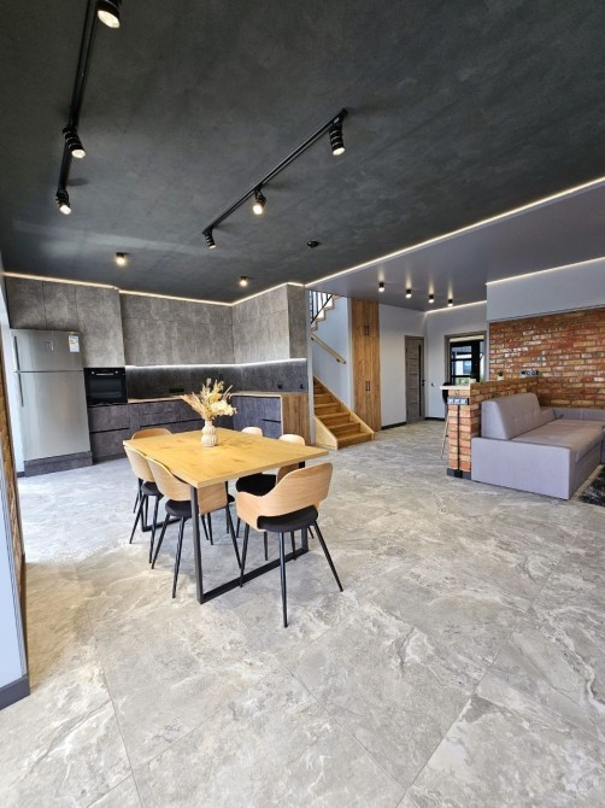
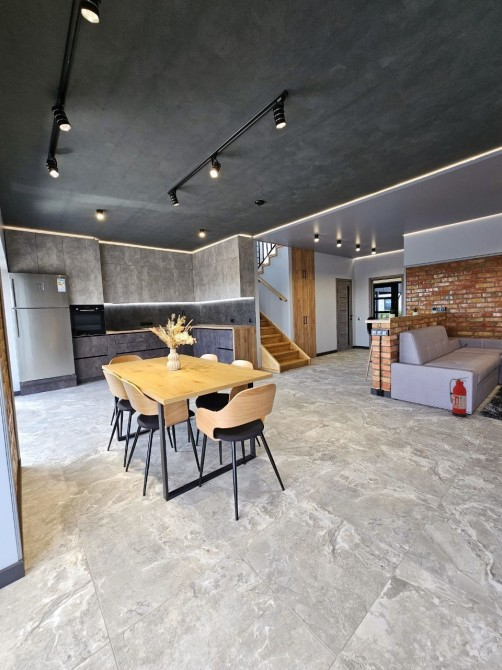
+ fire extinguisher [448,376,470,418]
